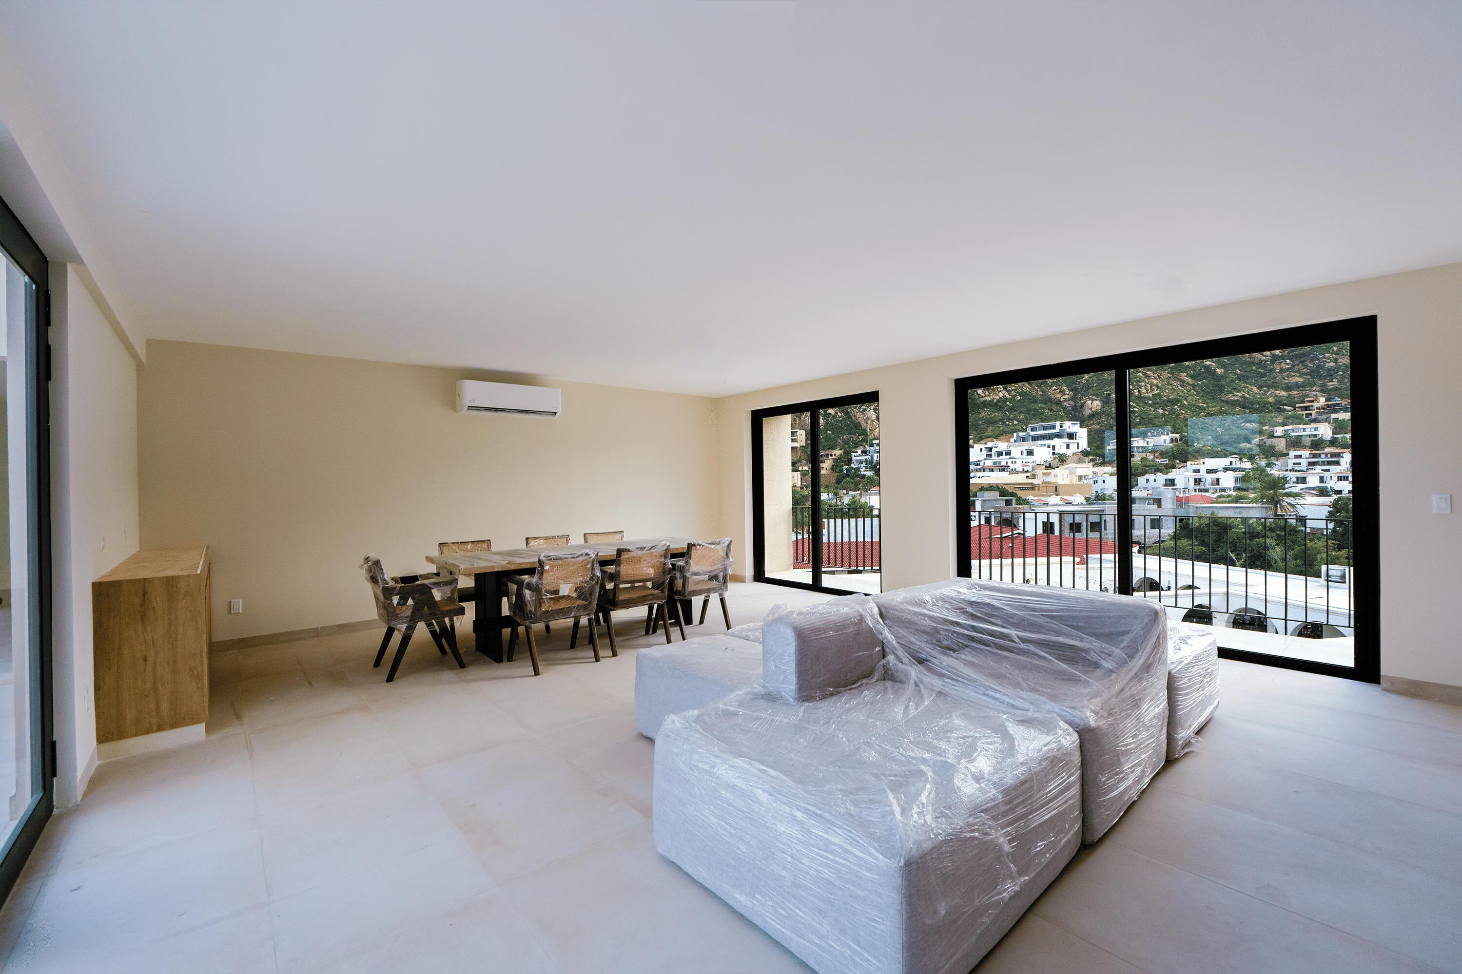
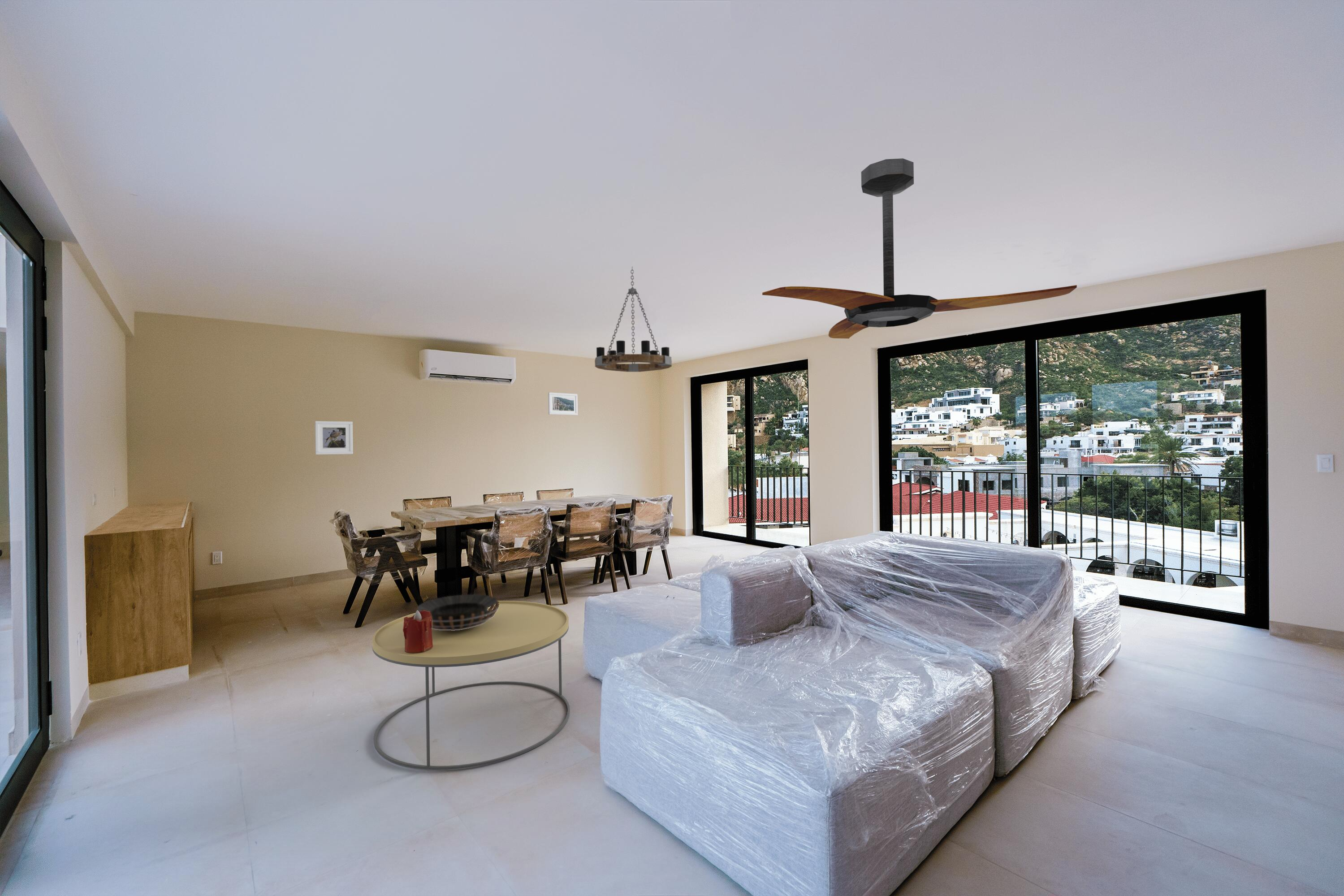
+ coffee table [372,600,570,770]
+ candle [403,610,433,653]
+ decorative bowl [415,594,499,631]
+ chandelier [594,266,672,372]
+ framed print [315,420,354,455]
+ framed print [548,392,578,416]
+ ceiling fan [762,158,1077,339]
